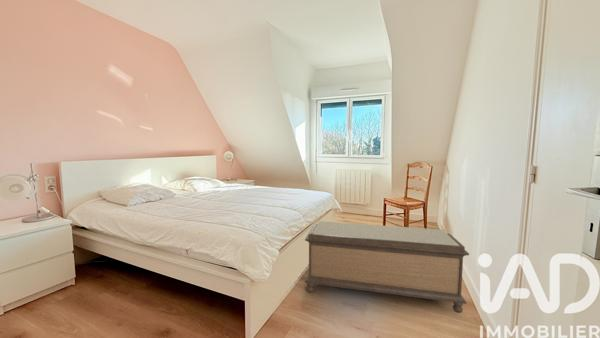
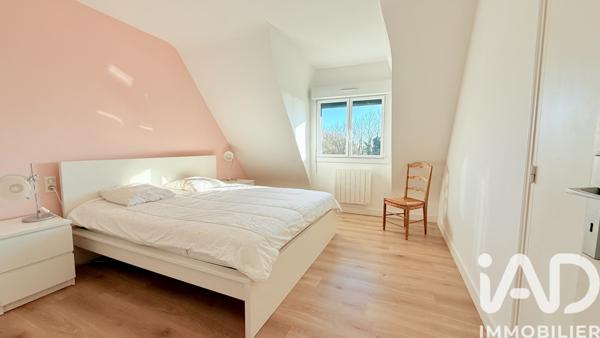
- bench [304,220,470,314]
